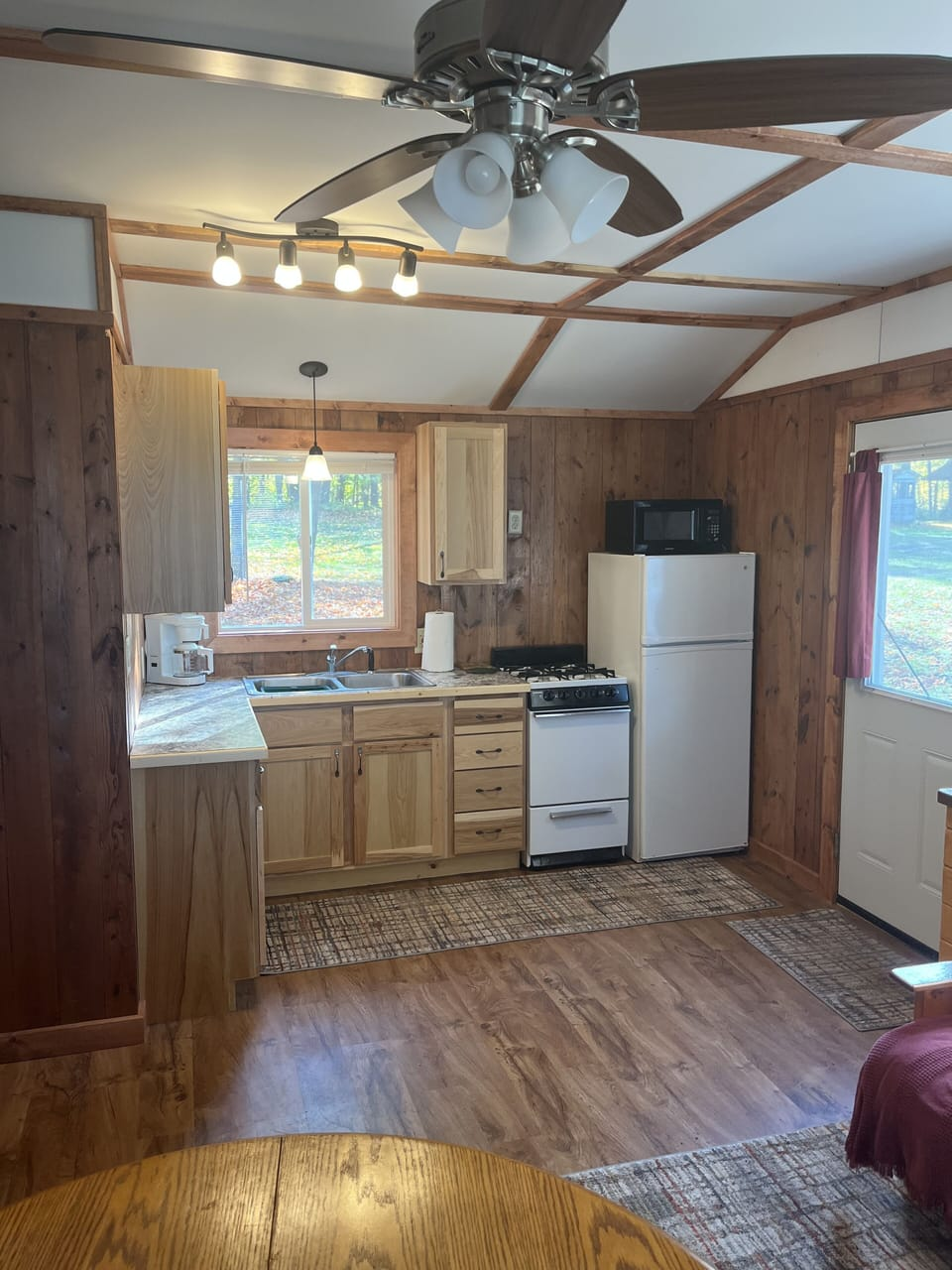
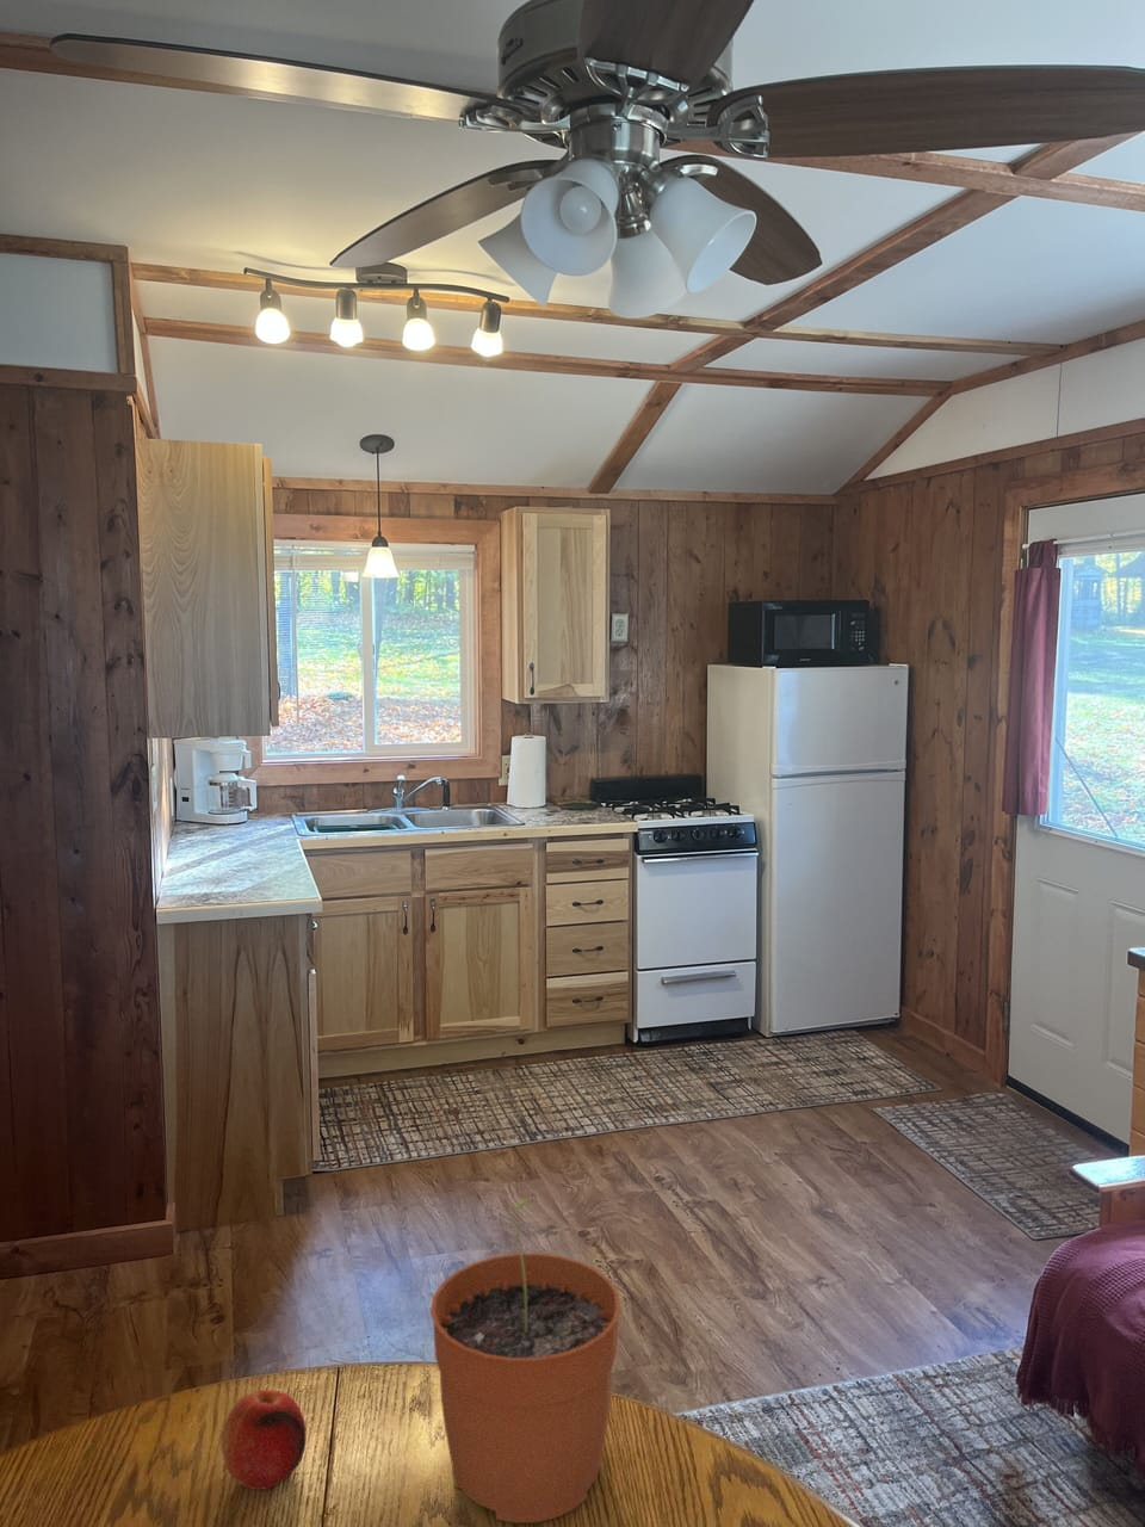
+ plant pot [429,1198,623,1525]
+ fruit [220,1389,308,1491]
